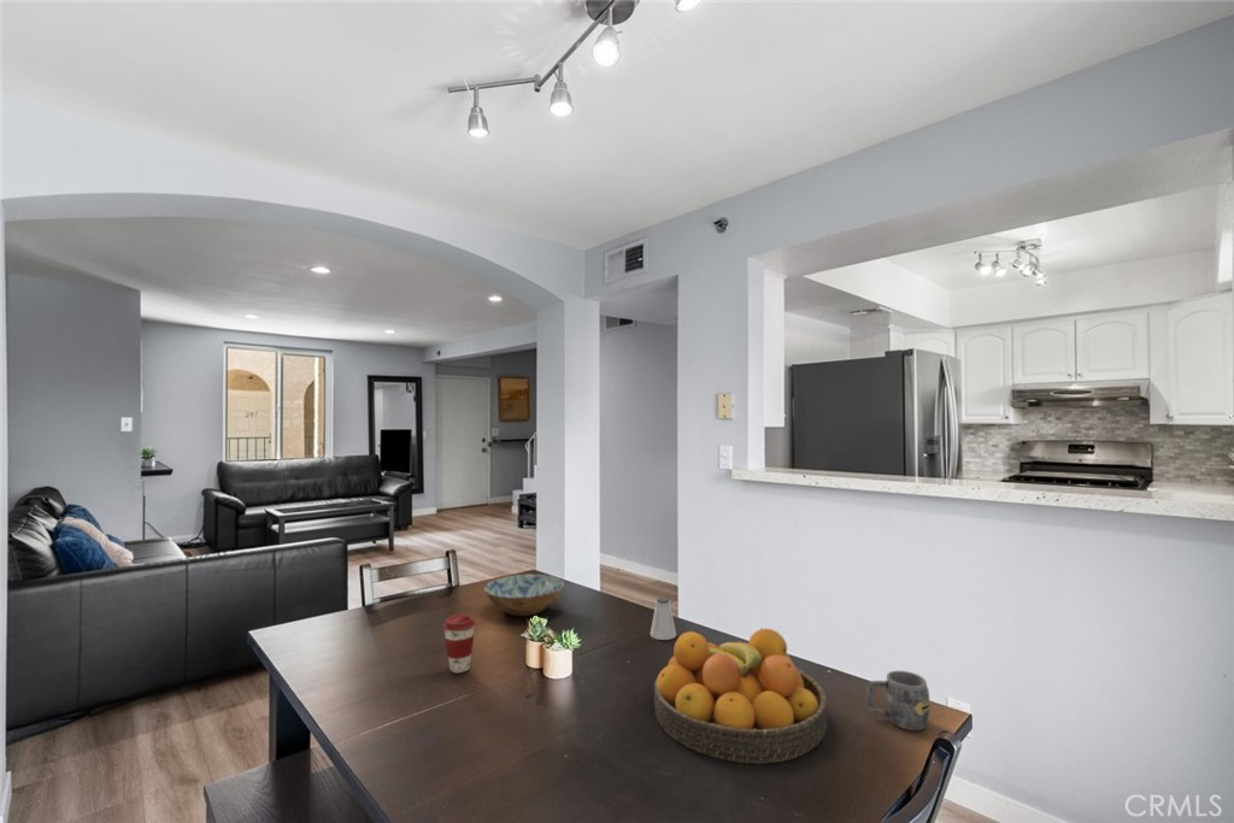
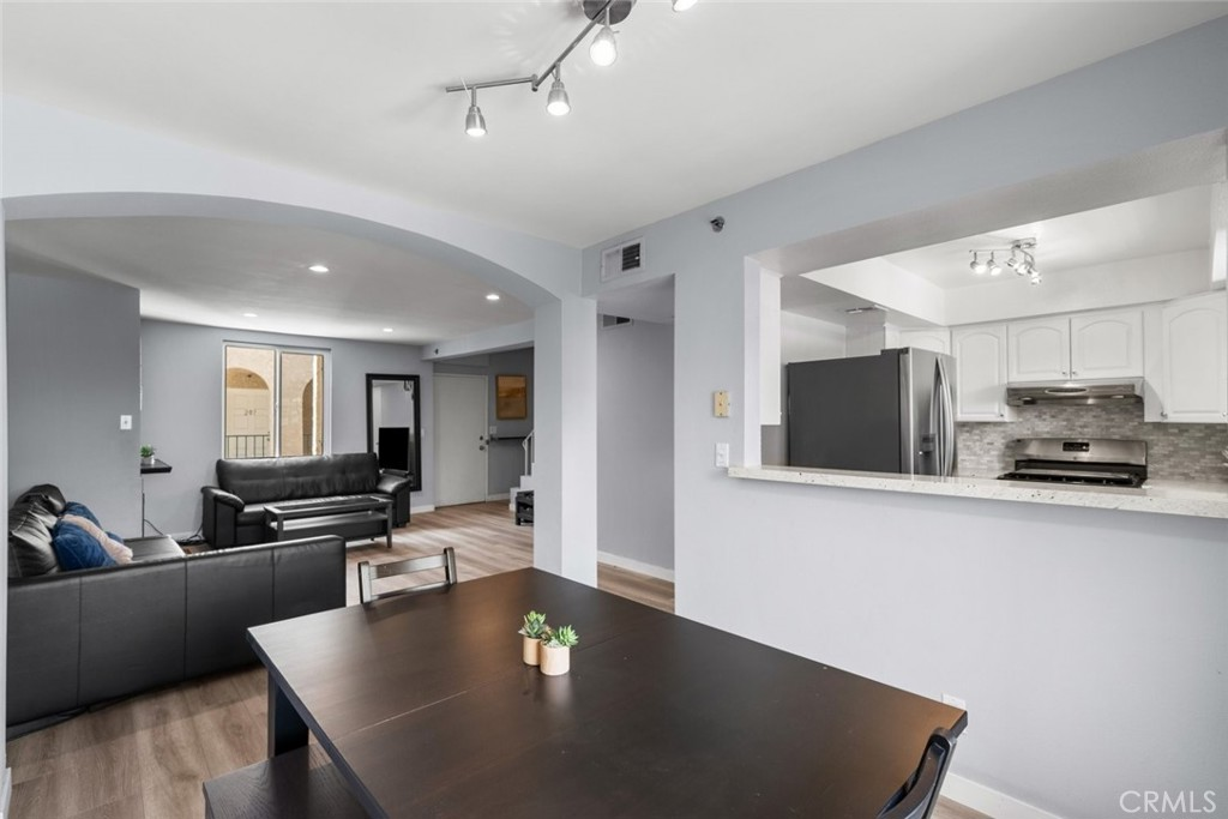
- saltshaker [650,596,677,641]
- mug [865,670,932,731]
- fruit bowl [652,627,829,765]
- coffee cup [442,613,476,675]
- bowl [483,574,565,617]
